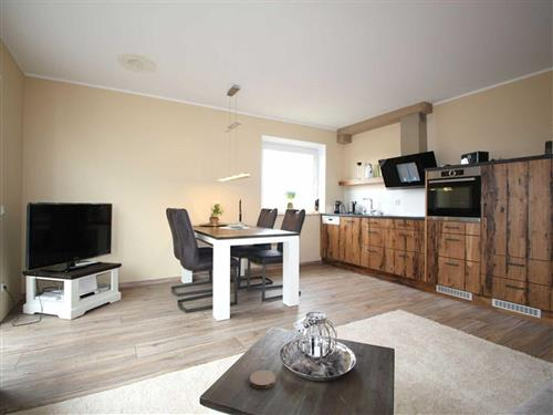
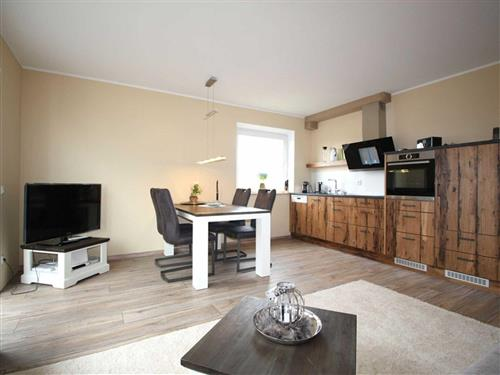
- coaster [249,369,276,390]
- plate [115,53,159,74]
